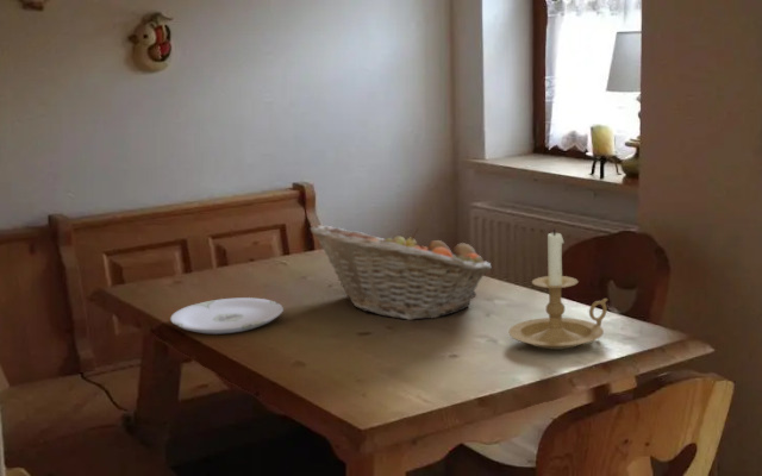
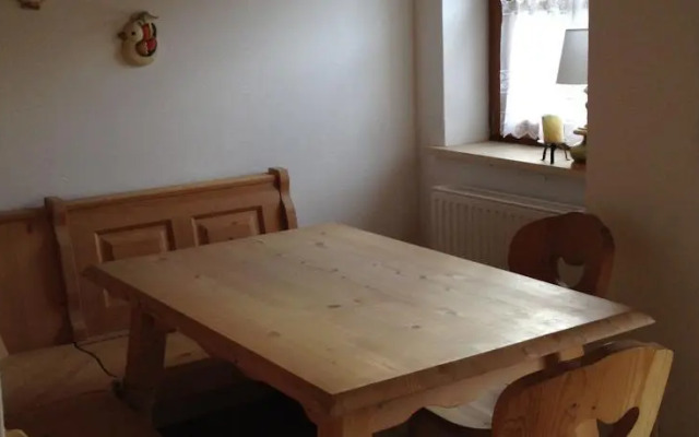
- fruit basket [310,224,492,321]
- plate [169,296,285,336]
- candle holder [508,228,608,351]
